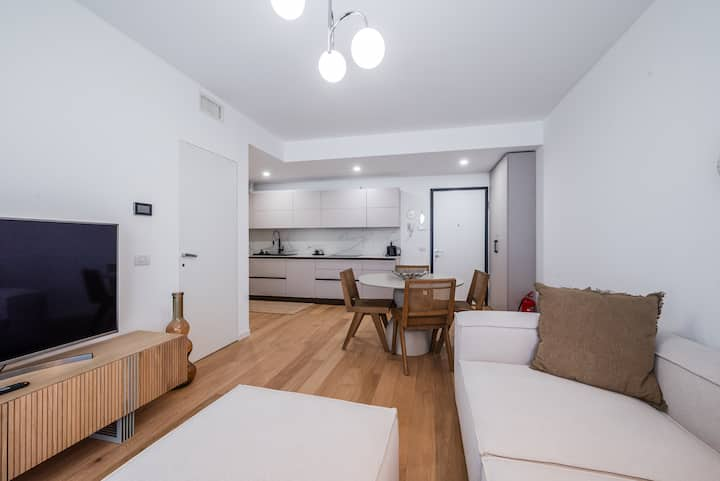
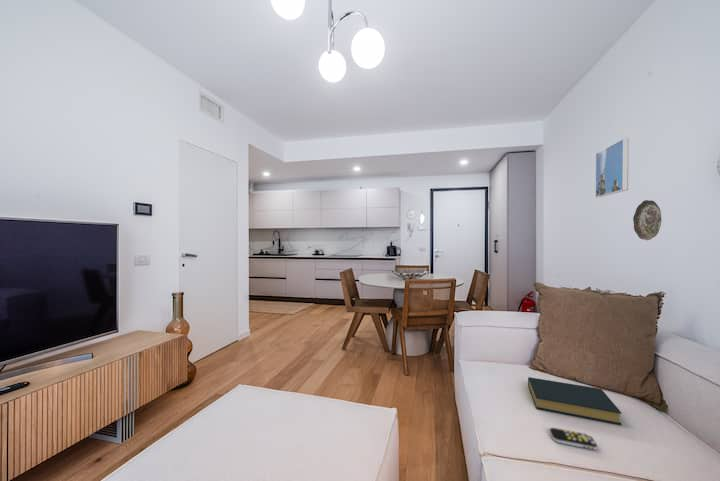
+ remote control [549,427,598,451]
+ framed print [594,137,629,198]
+ decorative plate [632,199,662,241]
+ hardback book [527,376,623,426]
